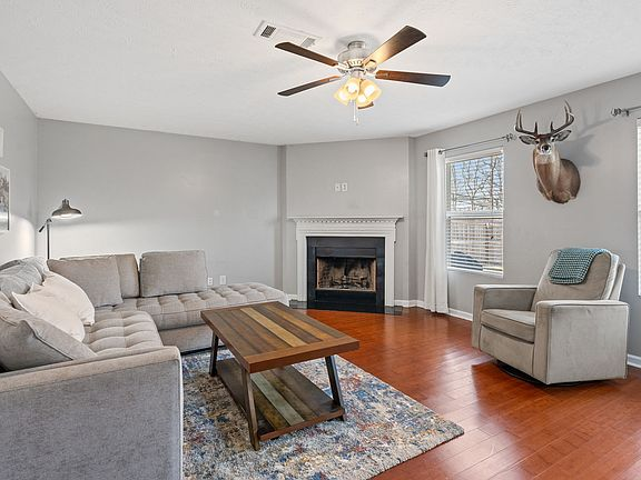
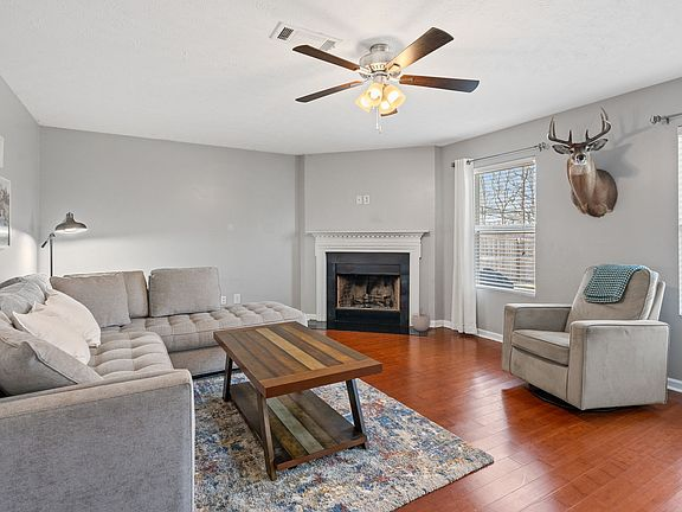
+ plant pot [411,308,432,332]
